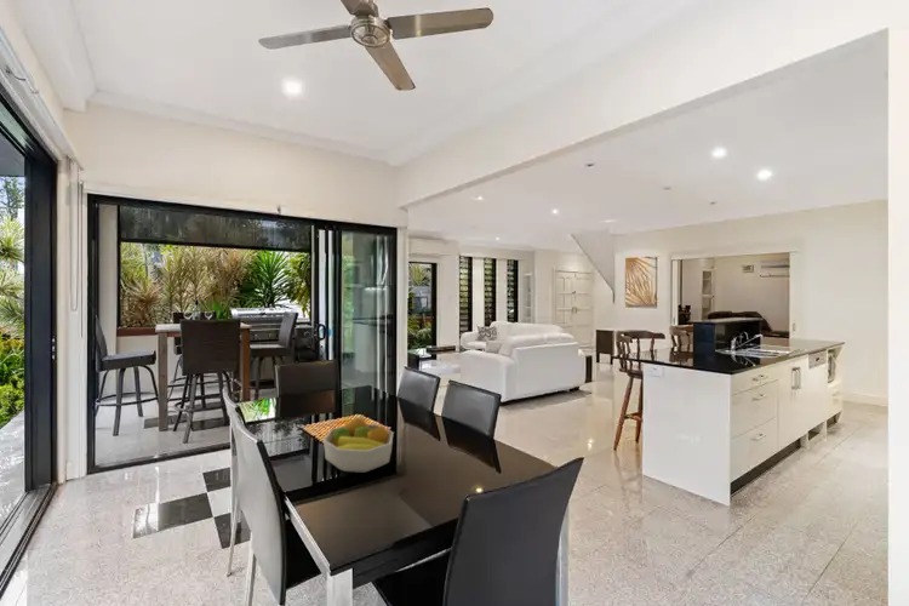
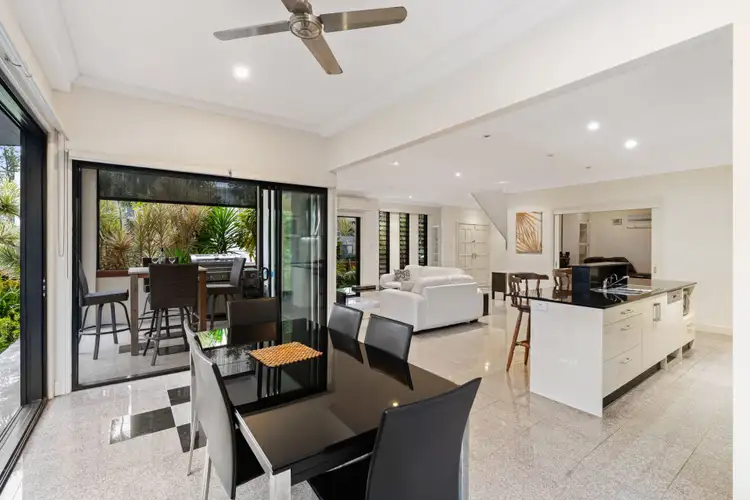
- fruit bowl [322,416,394,474]
